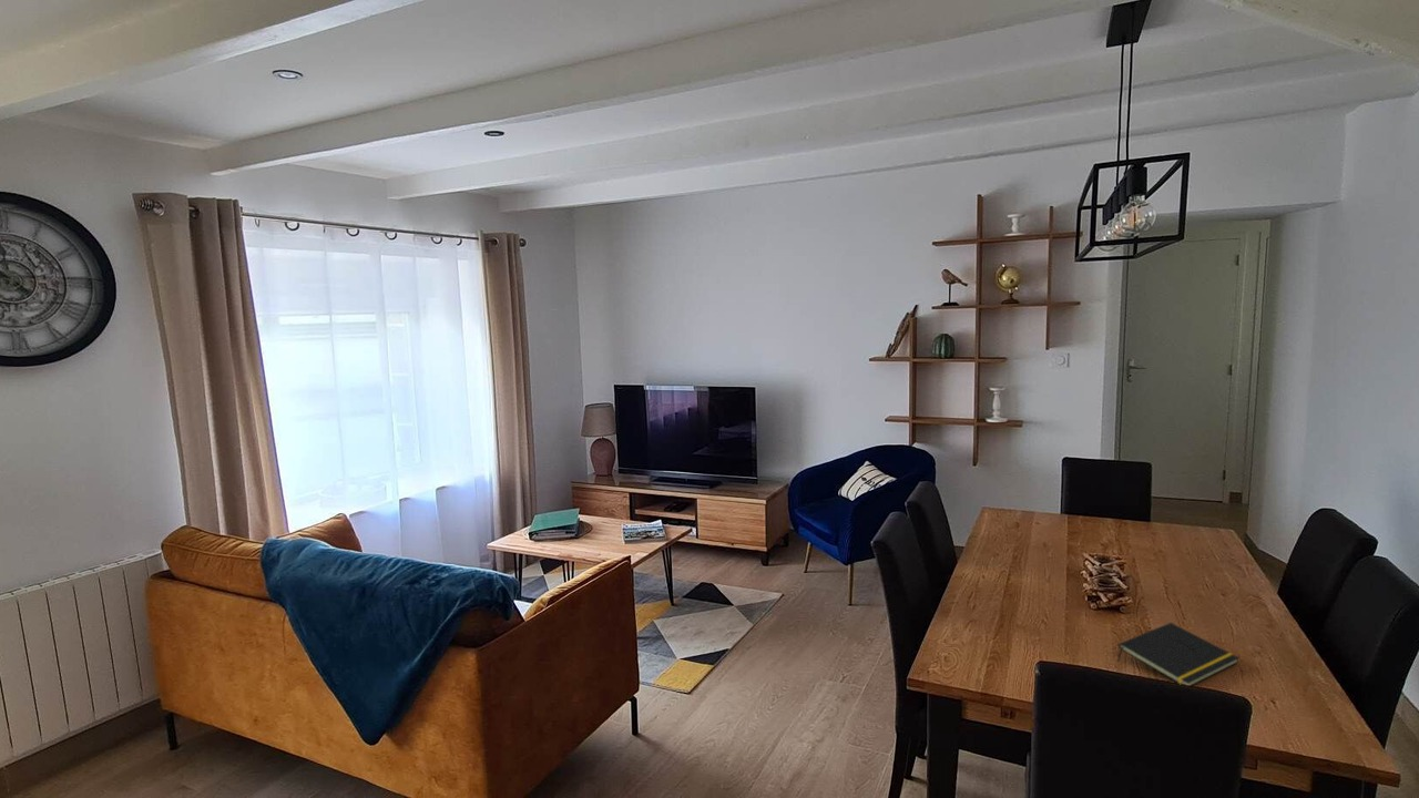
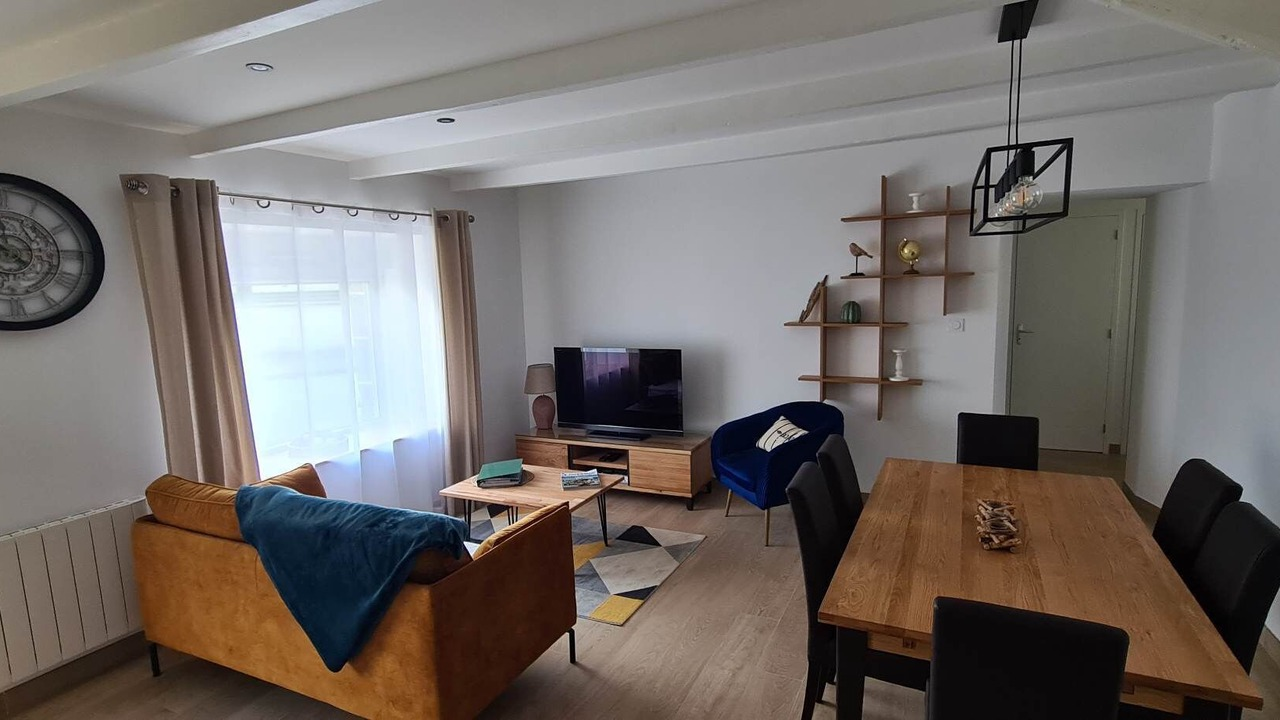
- notepad [1116,622,1241,687]
